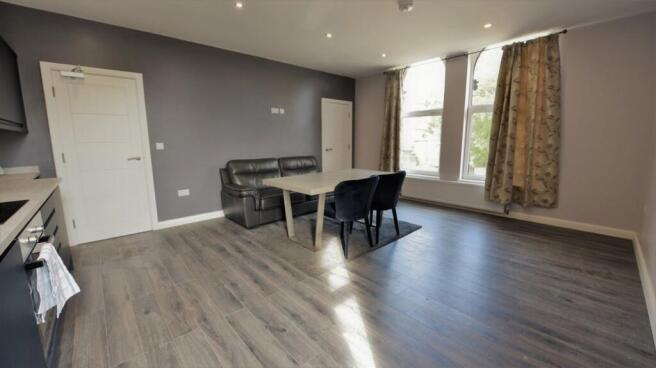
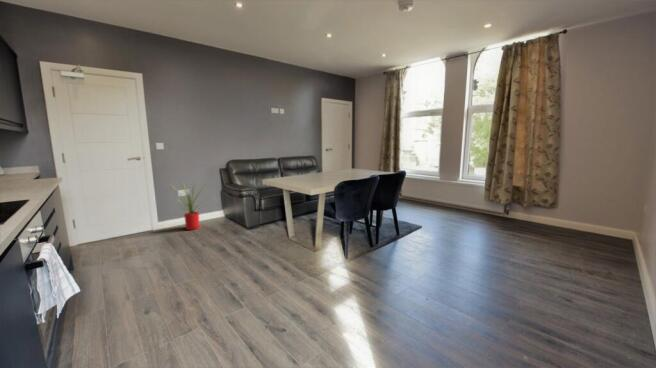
+ house plant [168,178,211,231]
